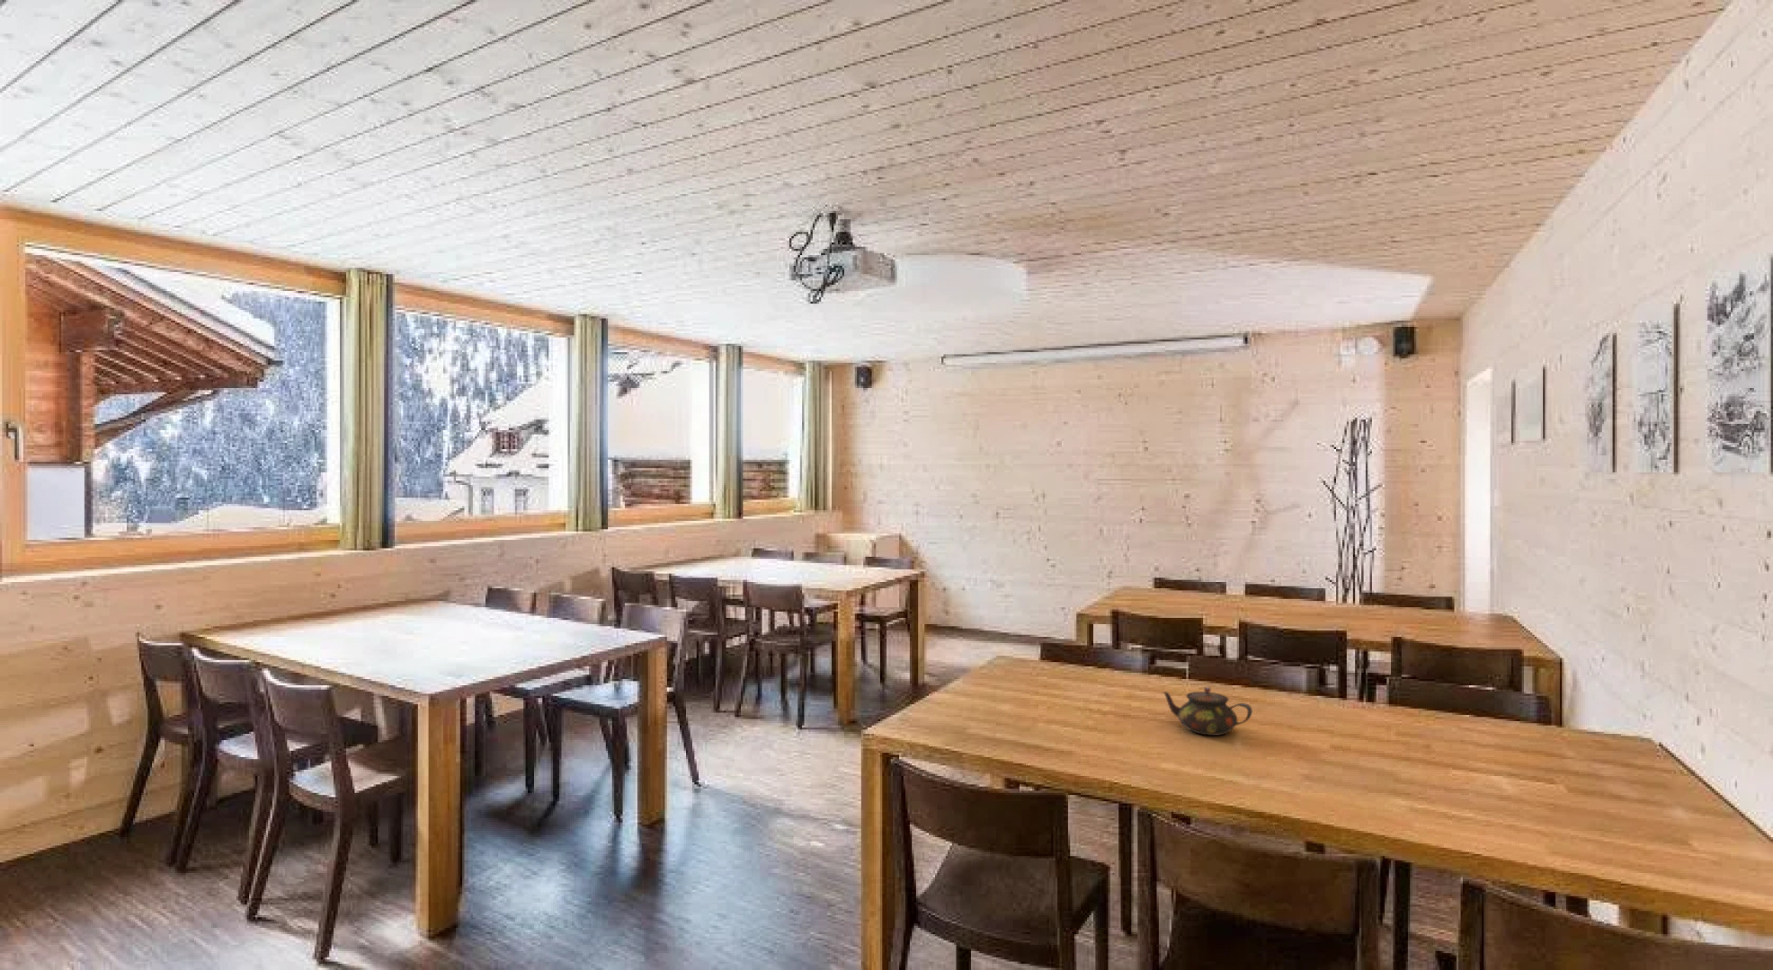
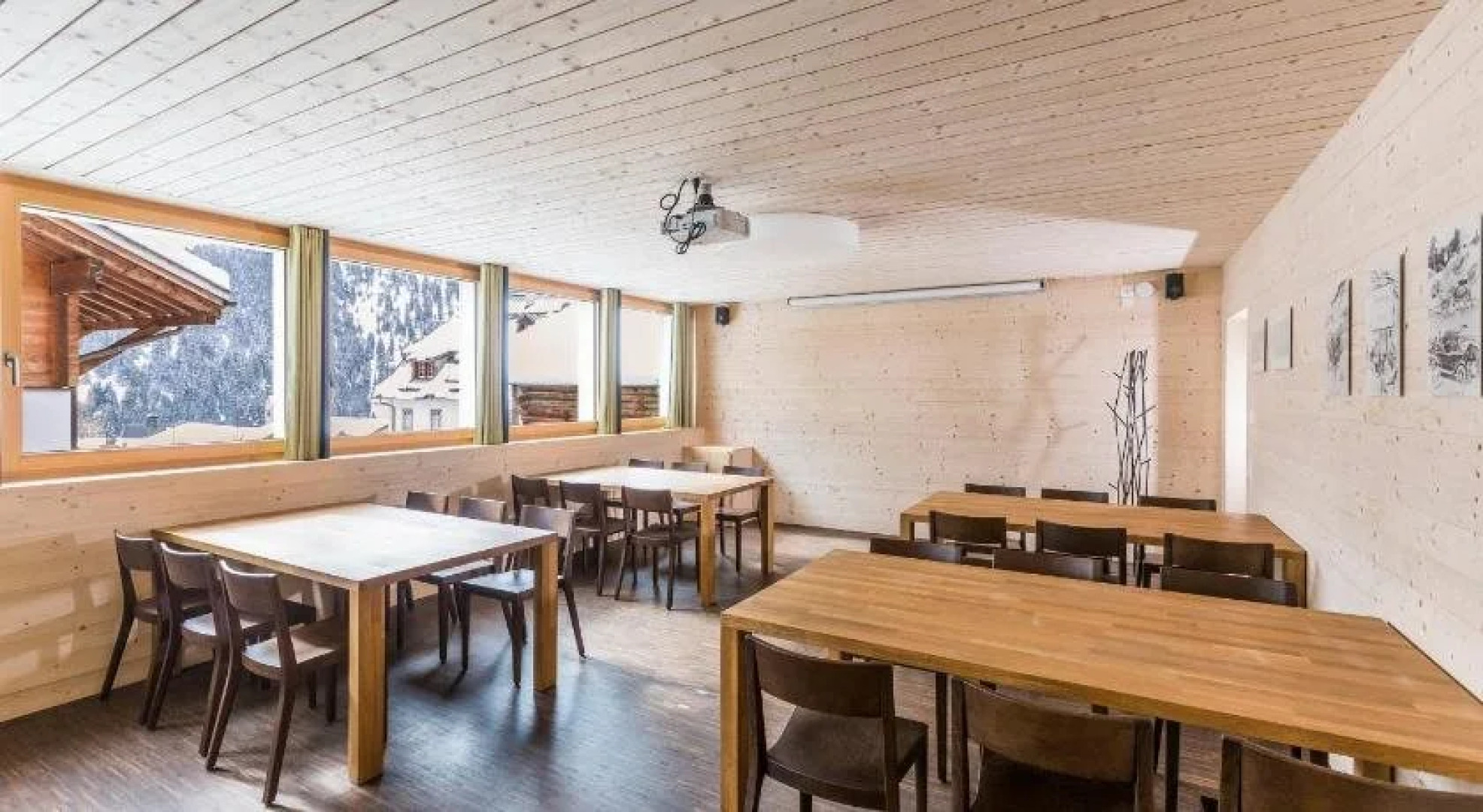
- teapot [1162,686,1253,737]
